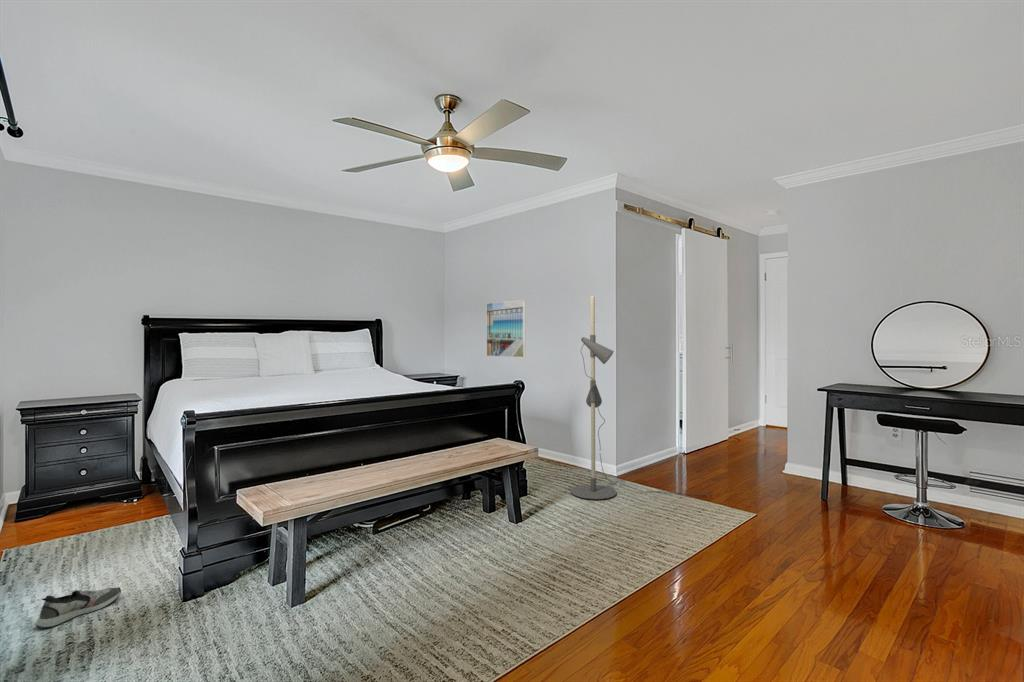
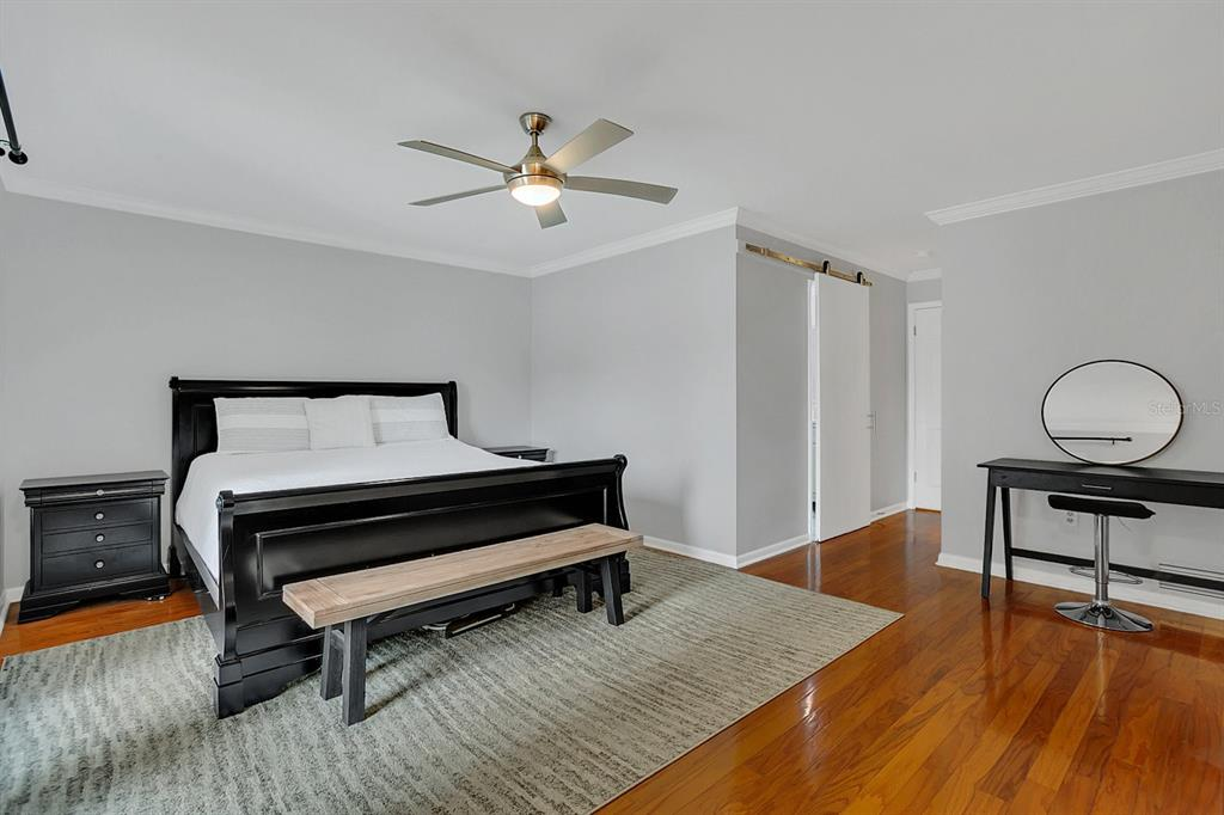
- shoe [35,586,122,629]
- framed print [485,299,527,358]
- floor lamp [570,295,713,500]
